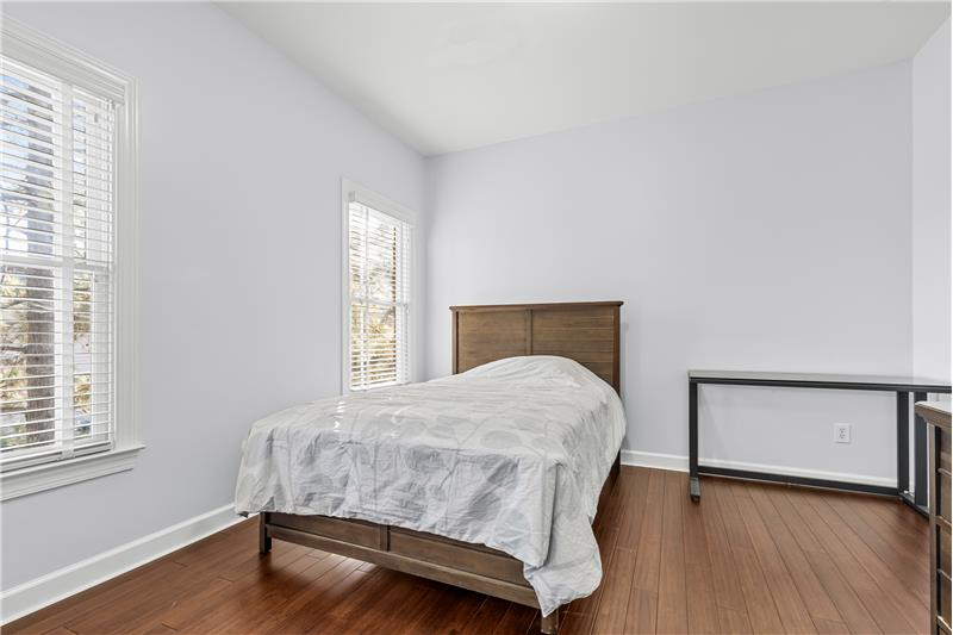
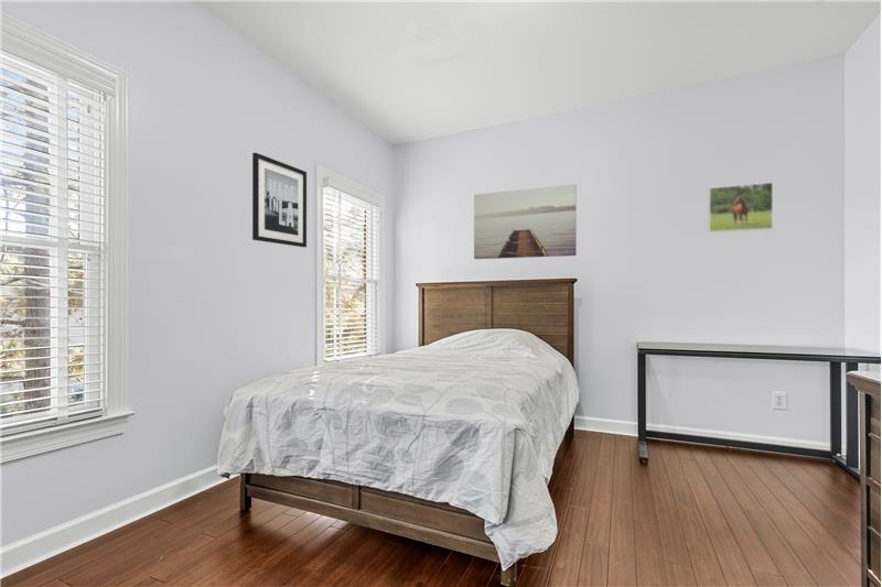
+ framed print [708,181,774,233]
+ wall art [473,183,578,260]
+ wall art [251,152,308,248]
